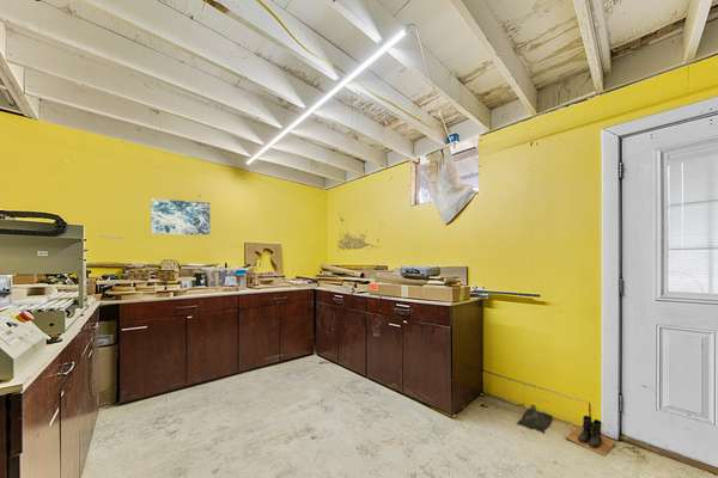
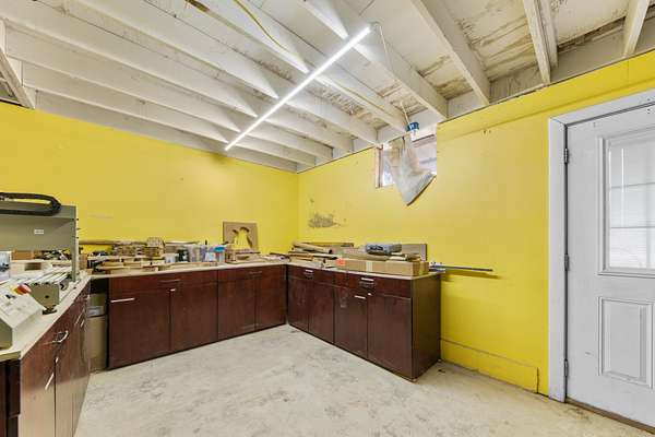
- boots [565,415,616,458]
- wall art [150,197,211,235]
- bag [516,404,554,435]
